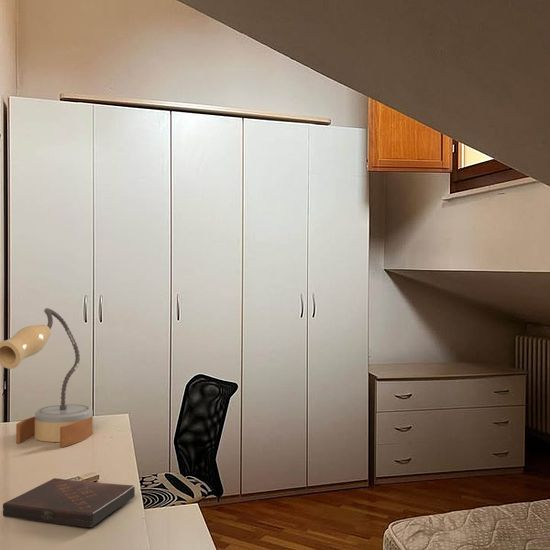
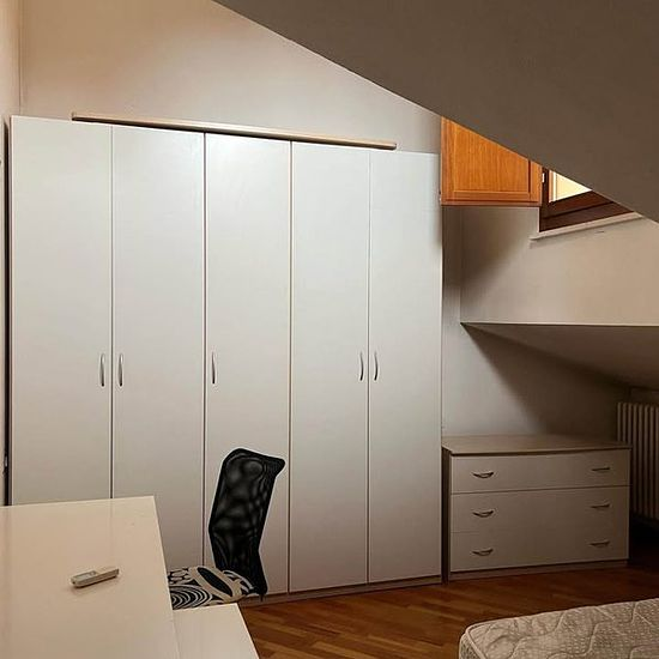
- book [2,477,136,528]
- table lamp [0,307,94,448]
